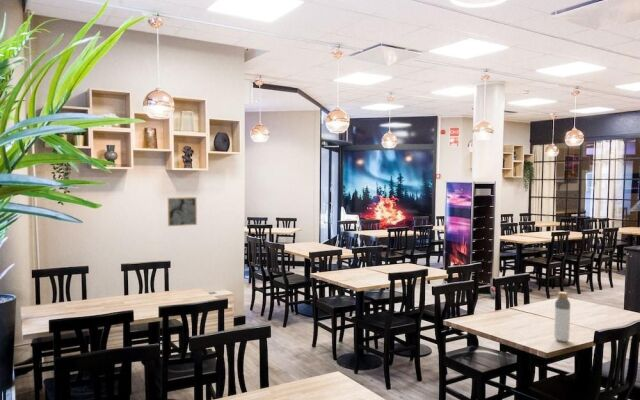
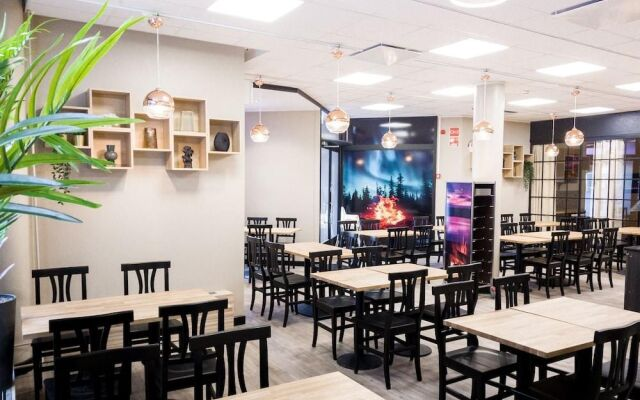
- wall art [167,196,198,227]
- bottle [553,291,571,343]
